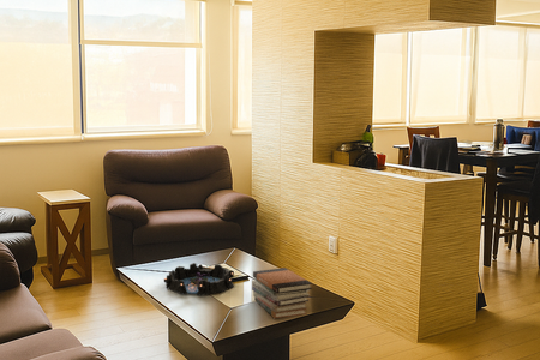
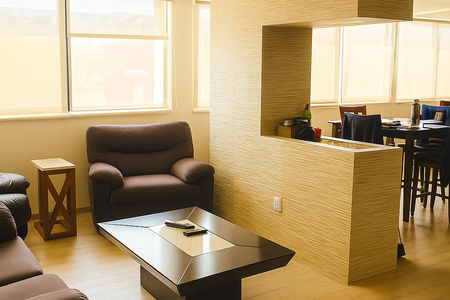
- decorative bowl [163,262,235,296]
- book stack [251,266,313,319]
